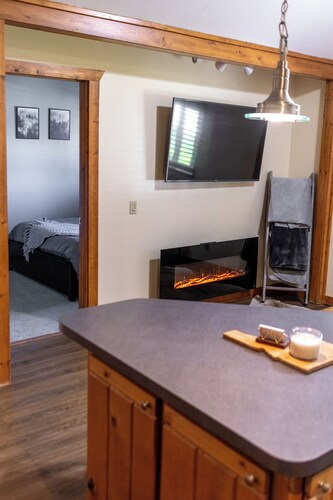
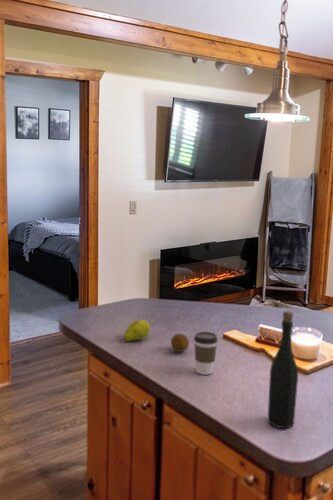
+ coffee cup [193,331,219,376]
+ bottle [267,310,299,429]
+ fruit [170,333,190,353]
+ fruit [117,319,151,342]
